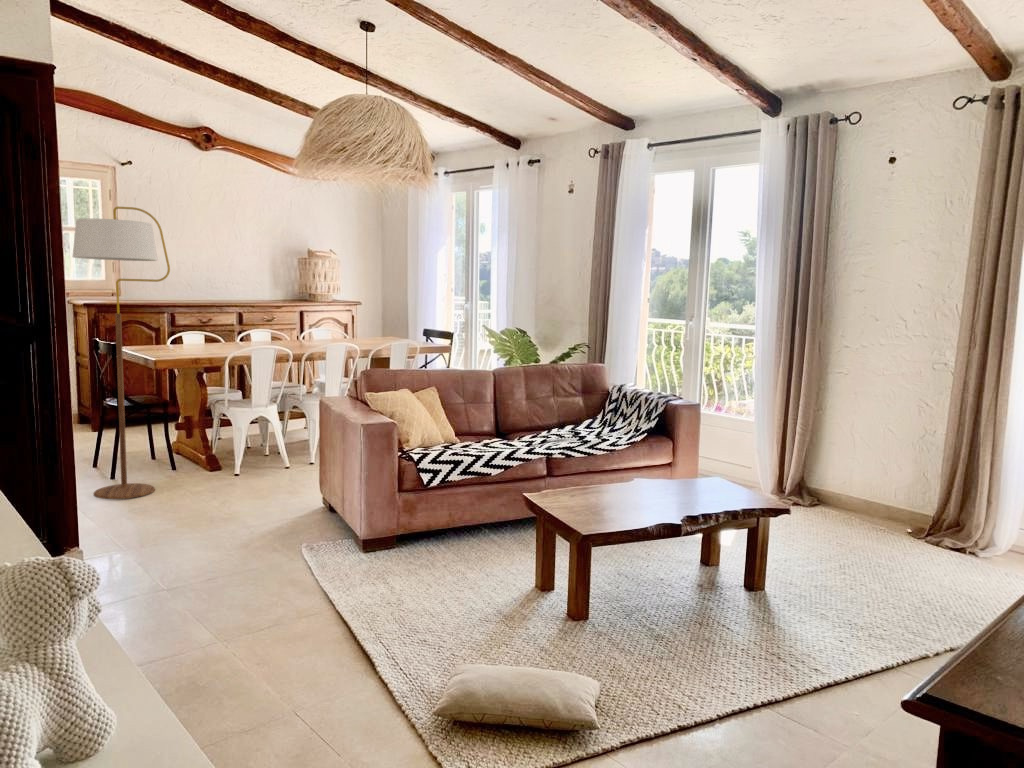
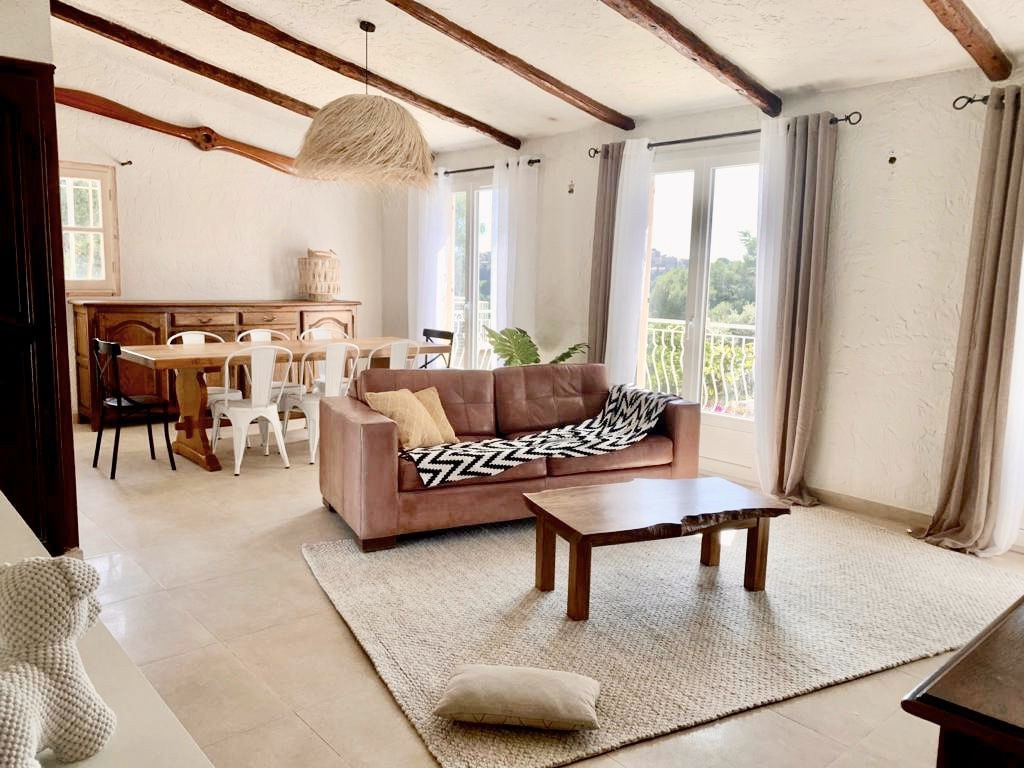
- floor lamp [72,206,171,500]
